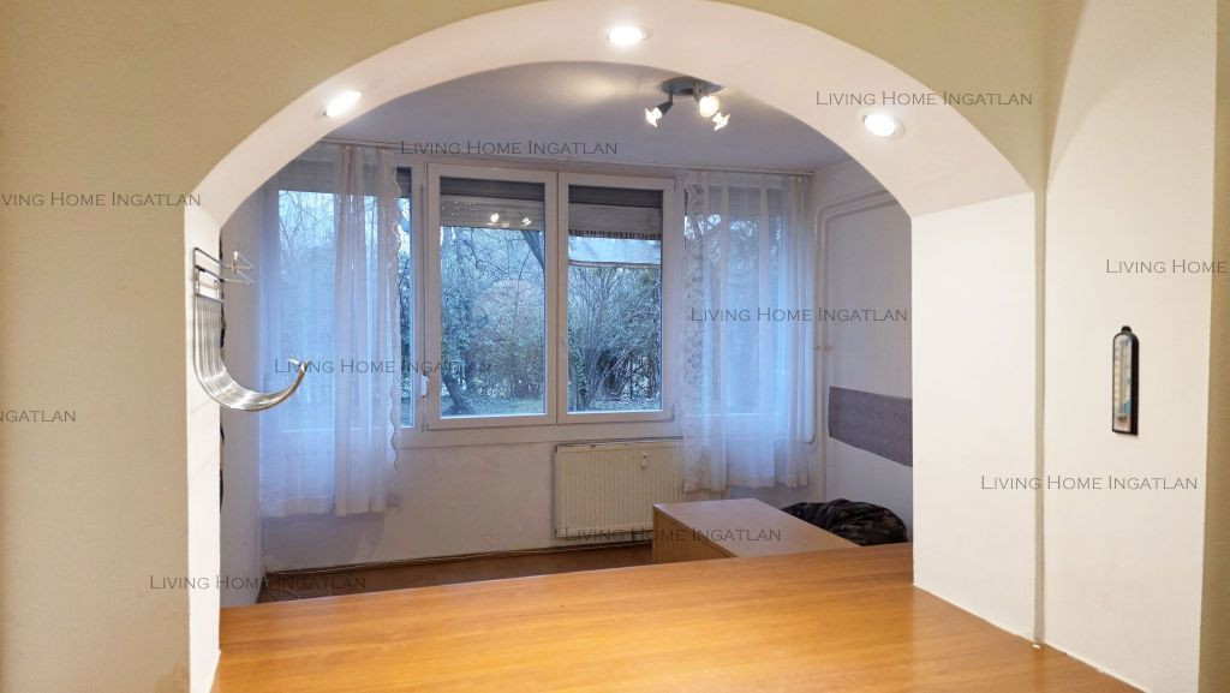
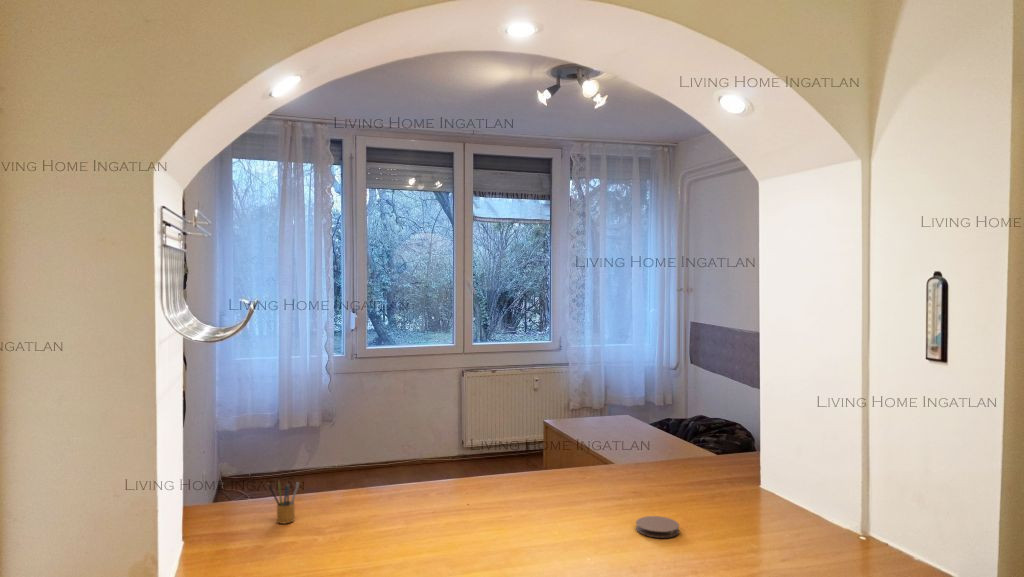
+ coaster [635,515,680,539]
+ pencil box [266,478,301,525]
